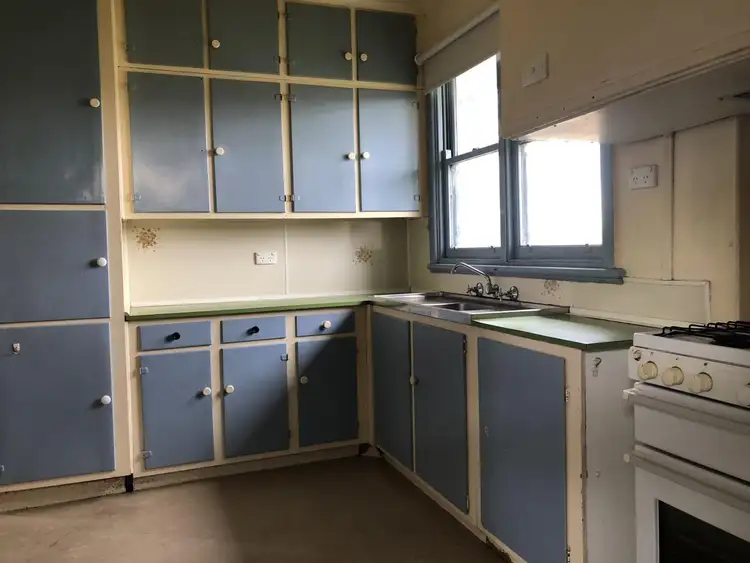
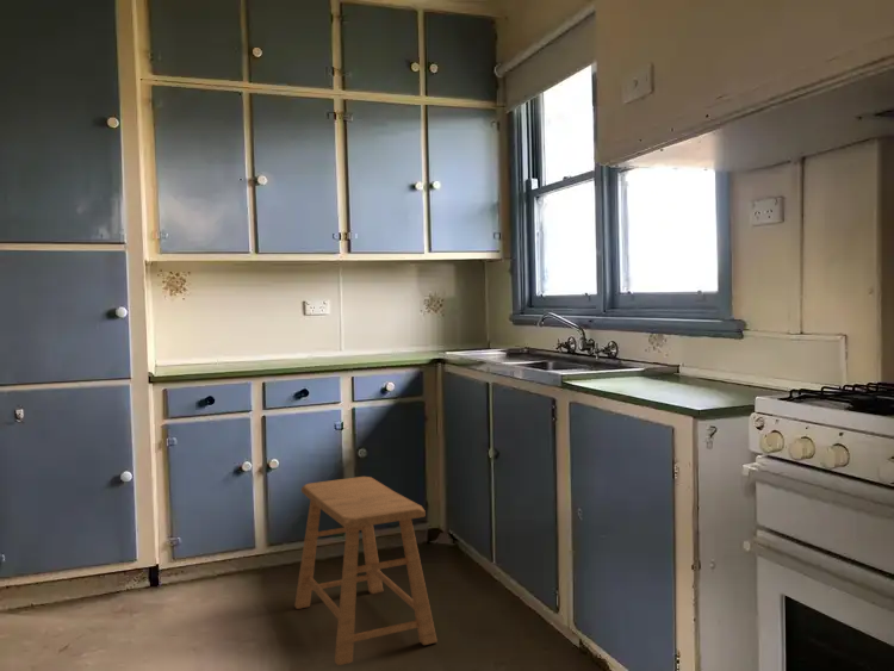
+ stool [293,476,439,666]
